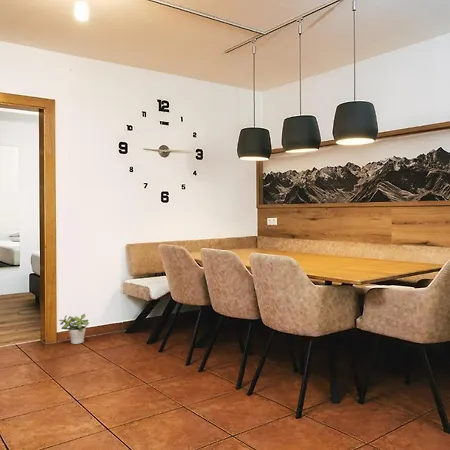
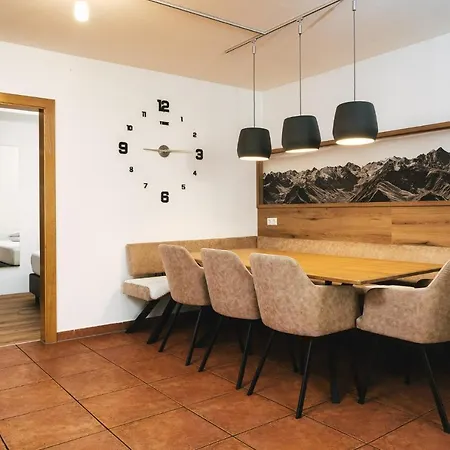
- potted plant [58,313,90,345]
